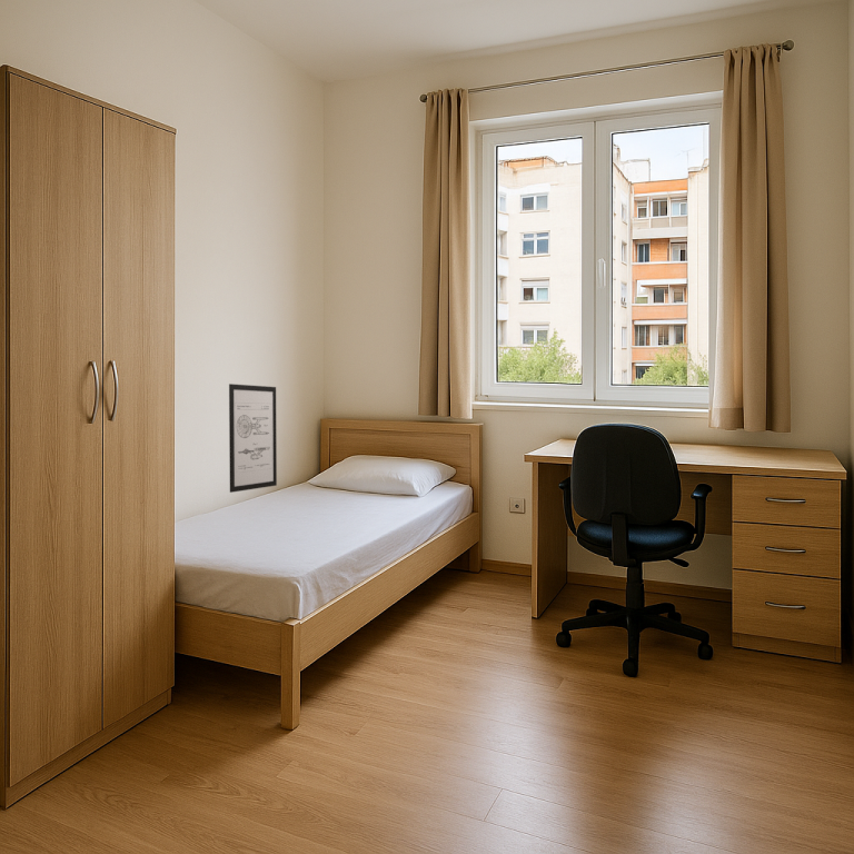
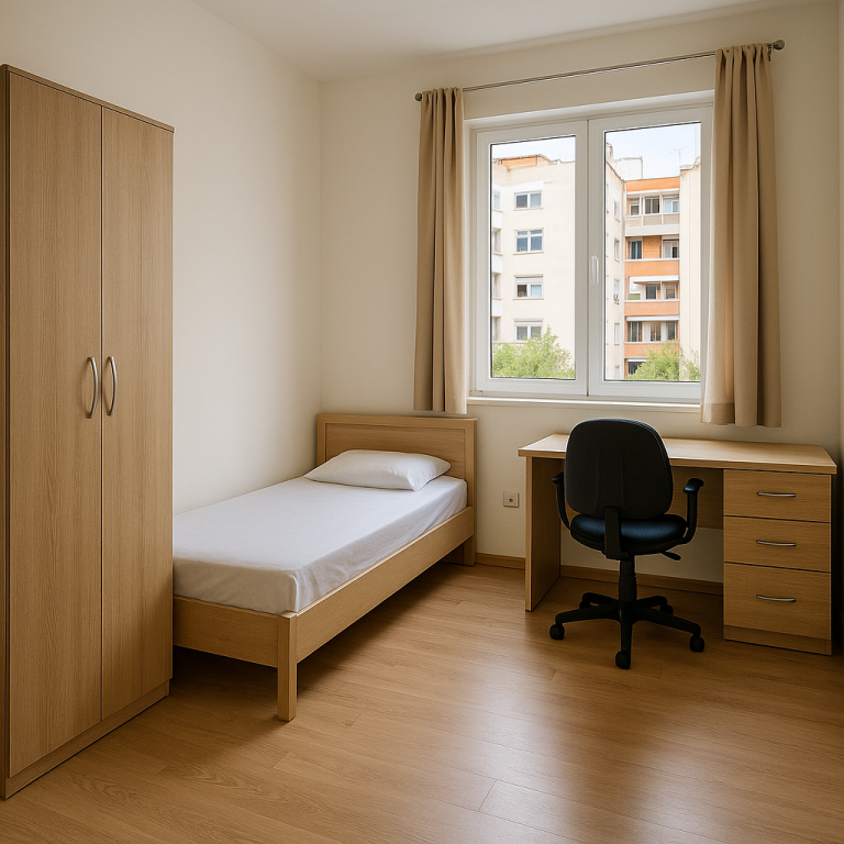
- wall art [228,383,278,494]
